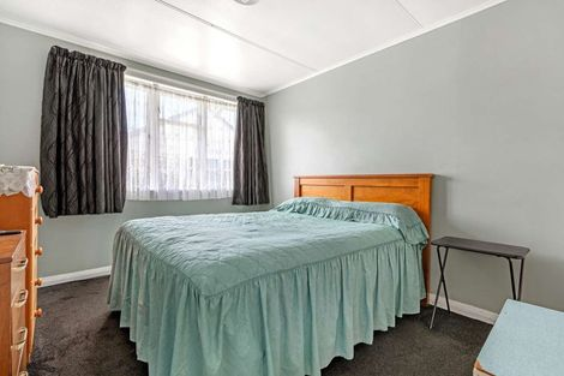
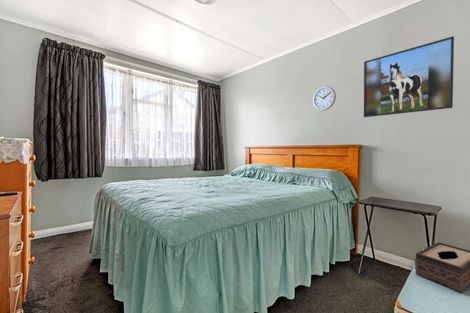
+ wall clock [312,85,337,112]
+ tissue box [414,241,470,293]
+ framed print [363,35,455,118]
